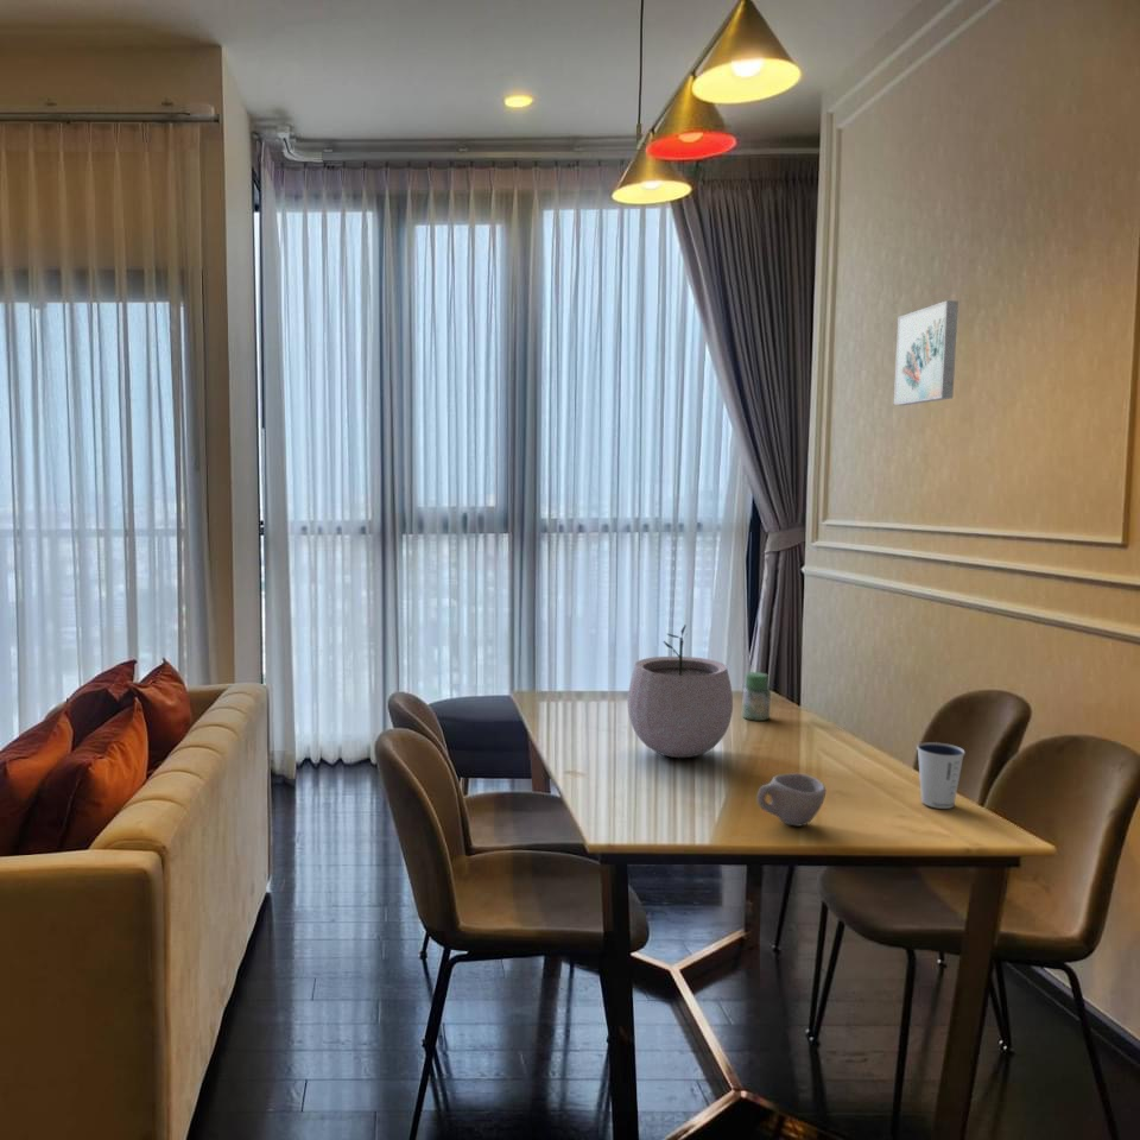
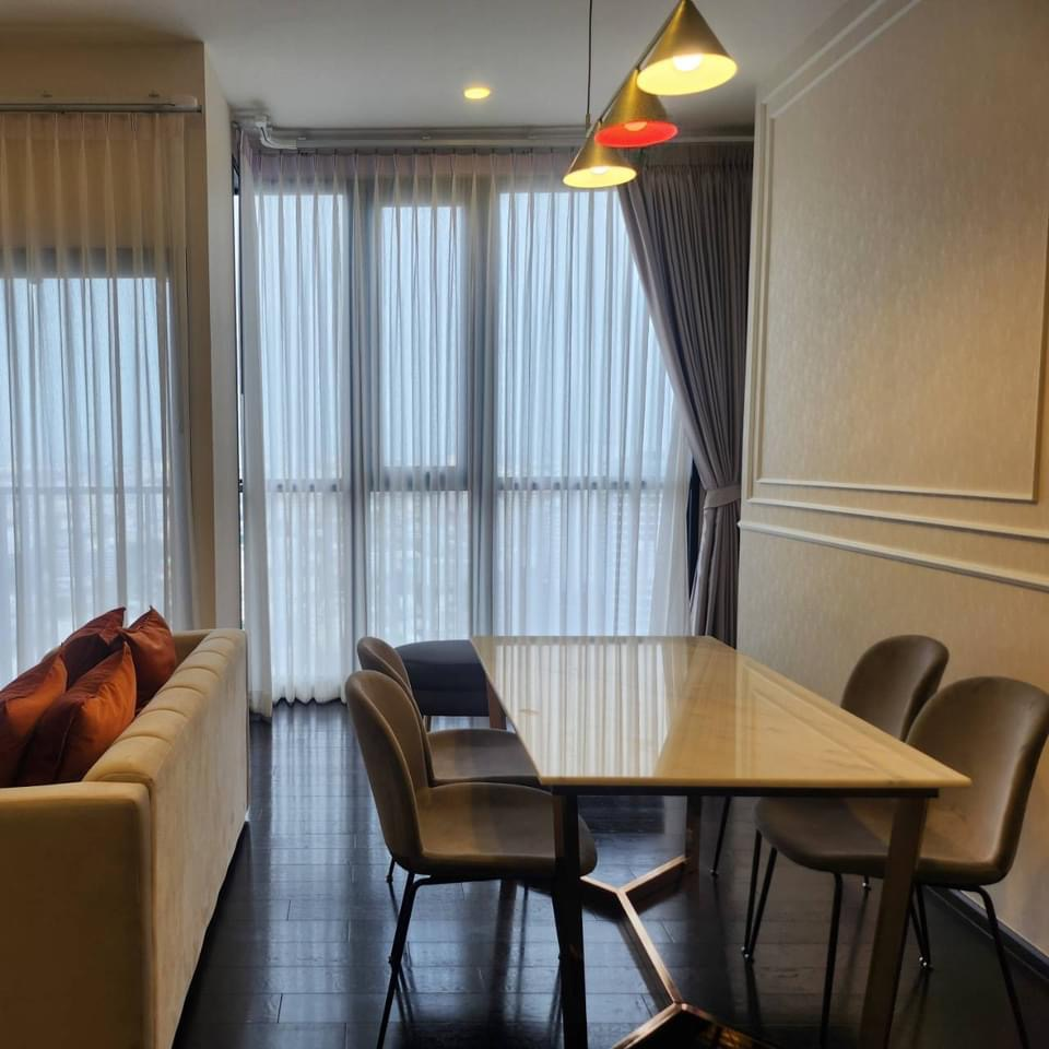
- dixie cup [916,741,967,810]
- wall art [893,299,960,406]
- plant pot [627,623,734,759]
- jar [741,671,772,722]
- cup [755,772,826,826]
